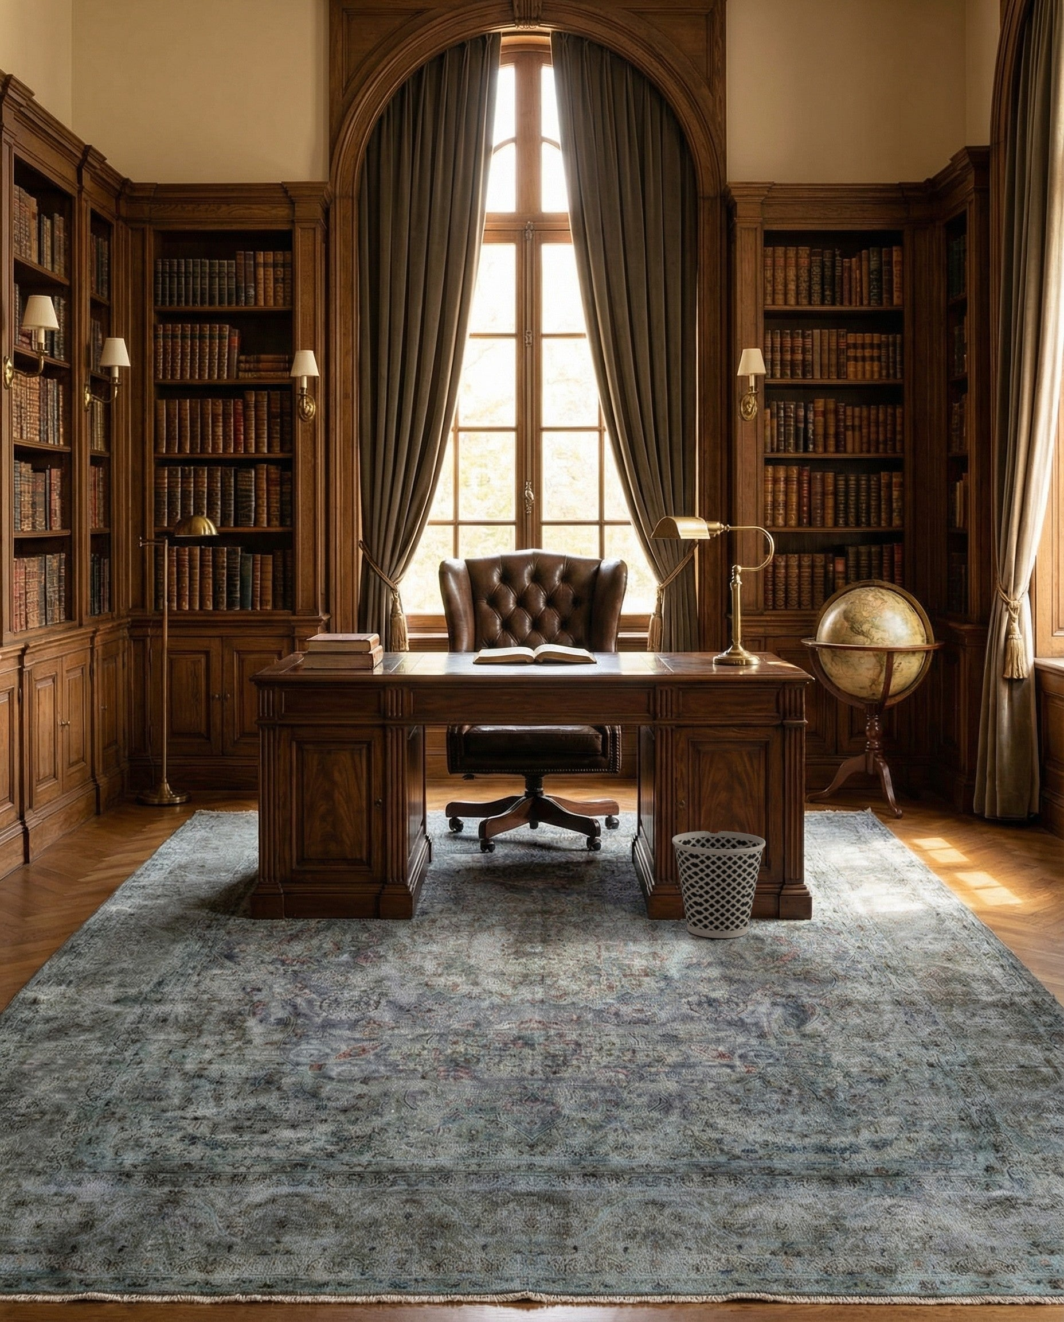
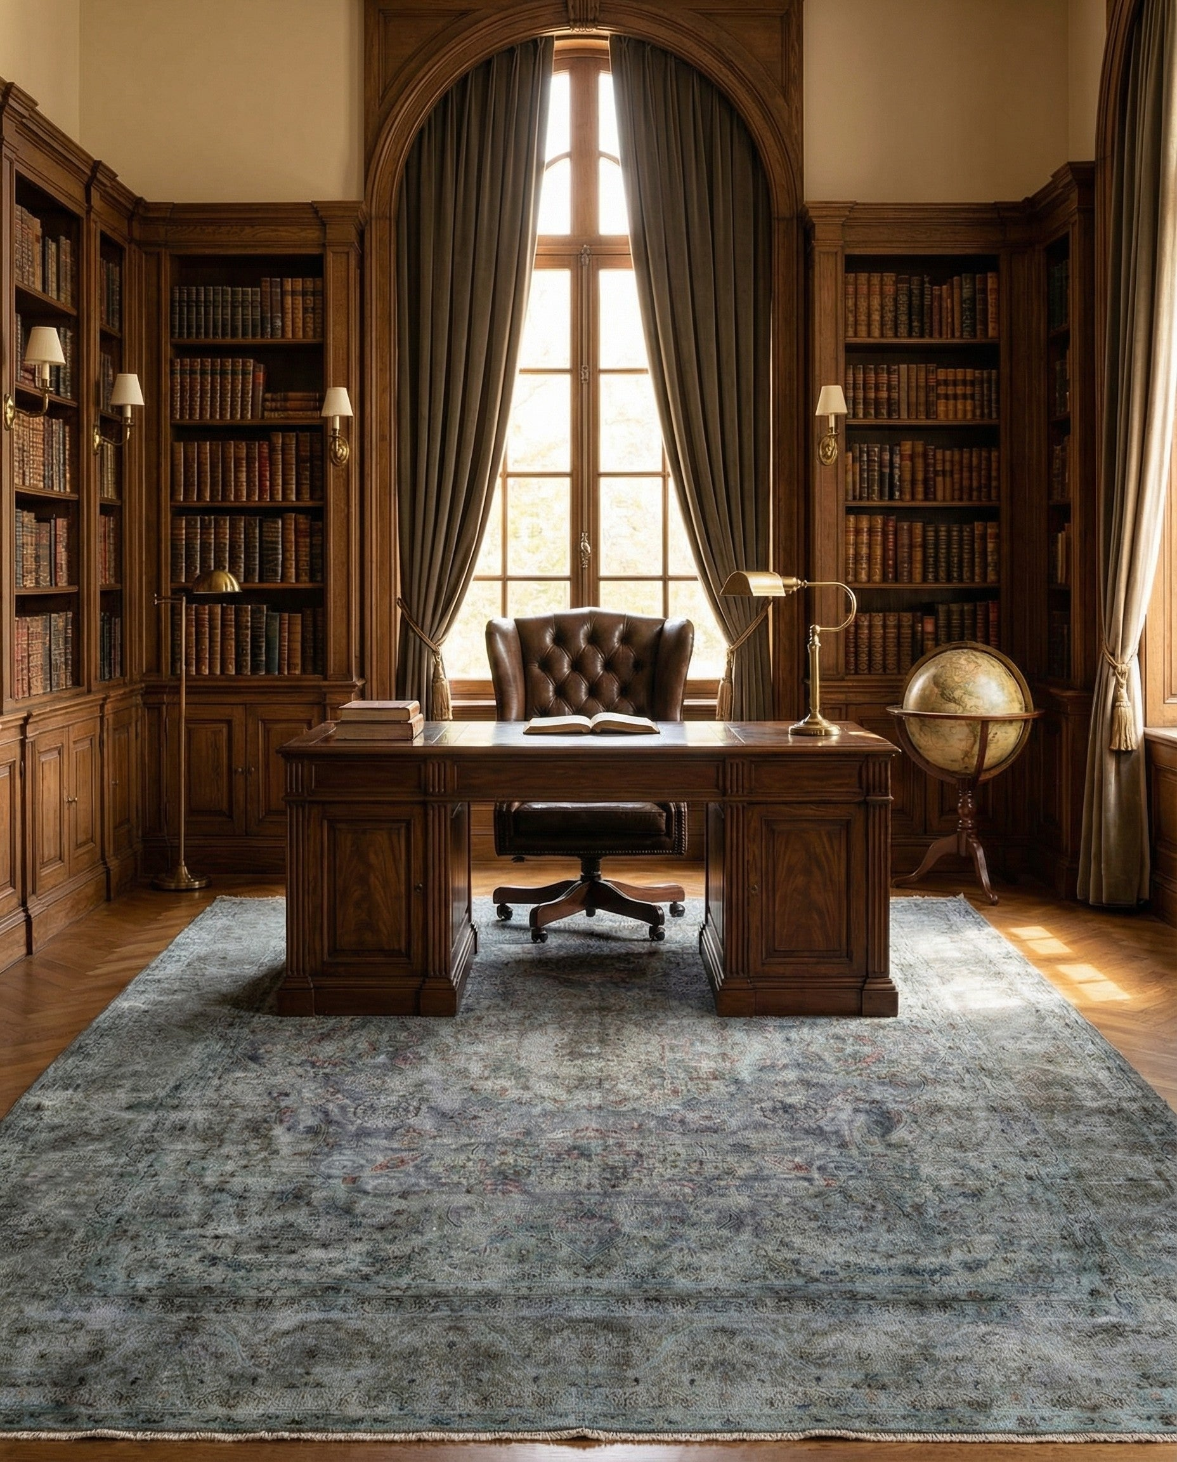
- wastebasket [672,830,765,939]
